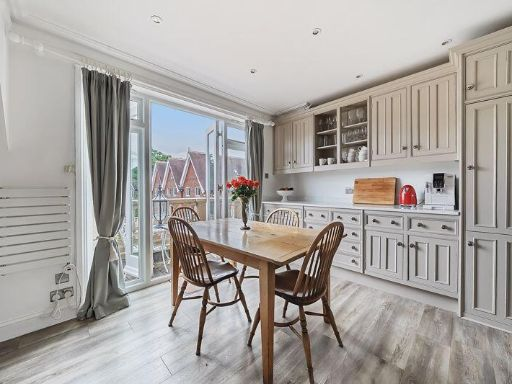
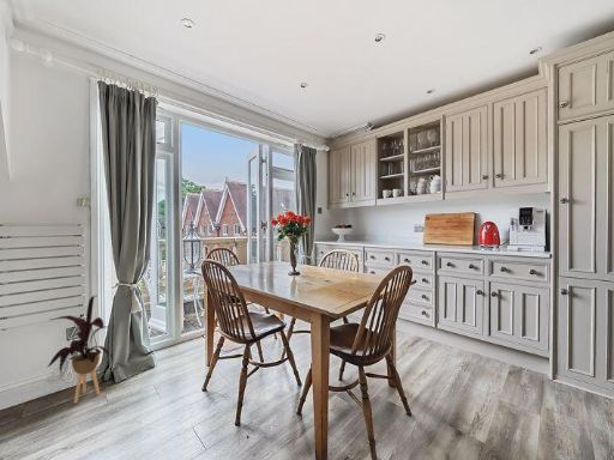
+ house plant [46,295,110,405]
